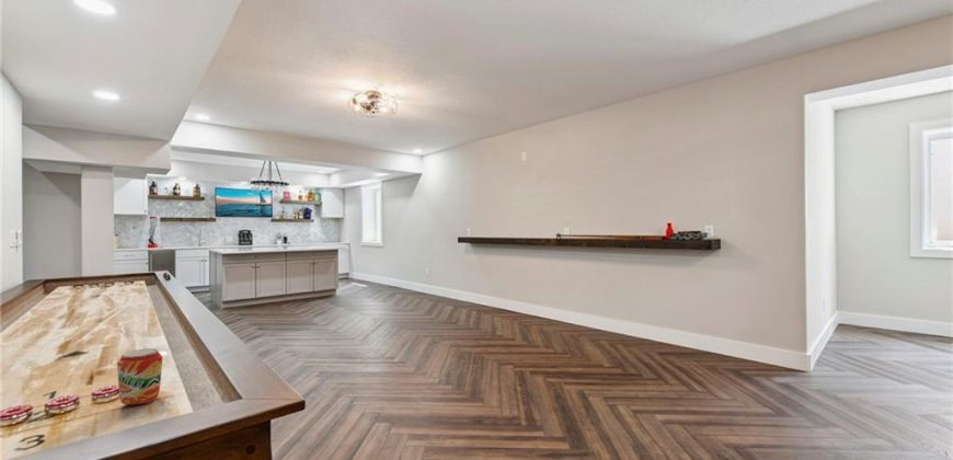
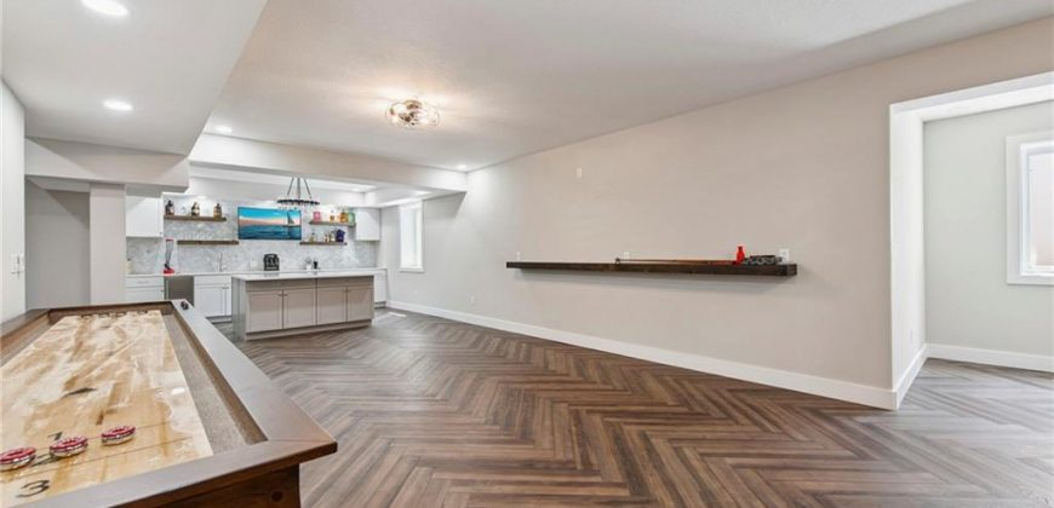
- beverage can [116,348,163,405]
